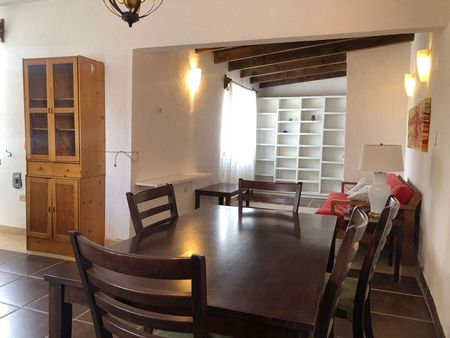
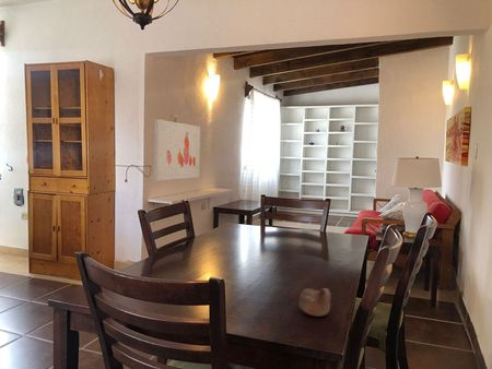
+ cup [297,287,332,318]
+ wall art [153,118,201,181]
